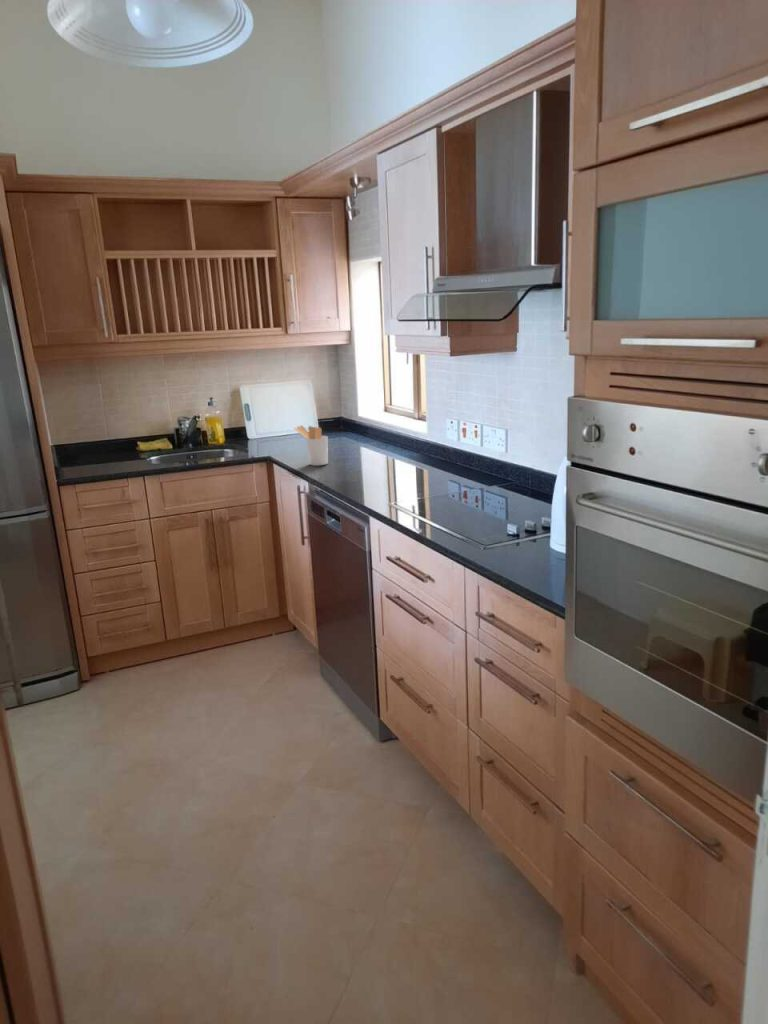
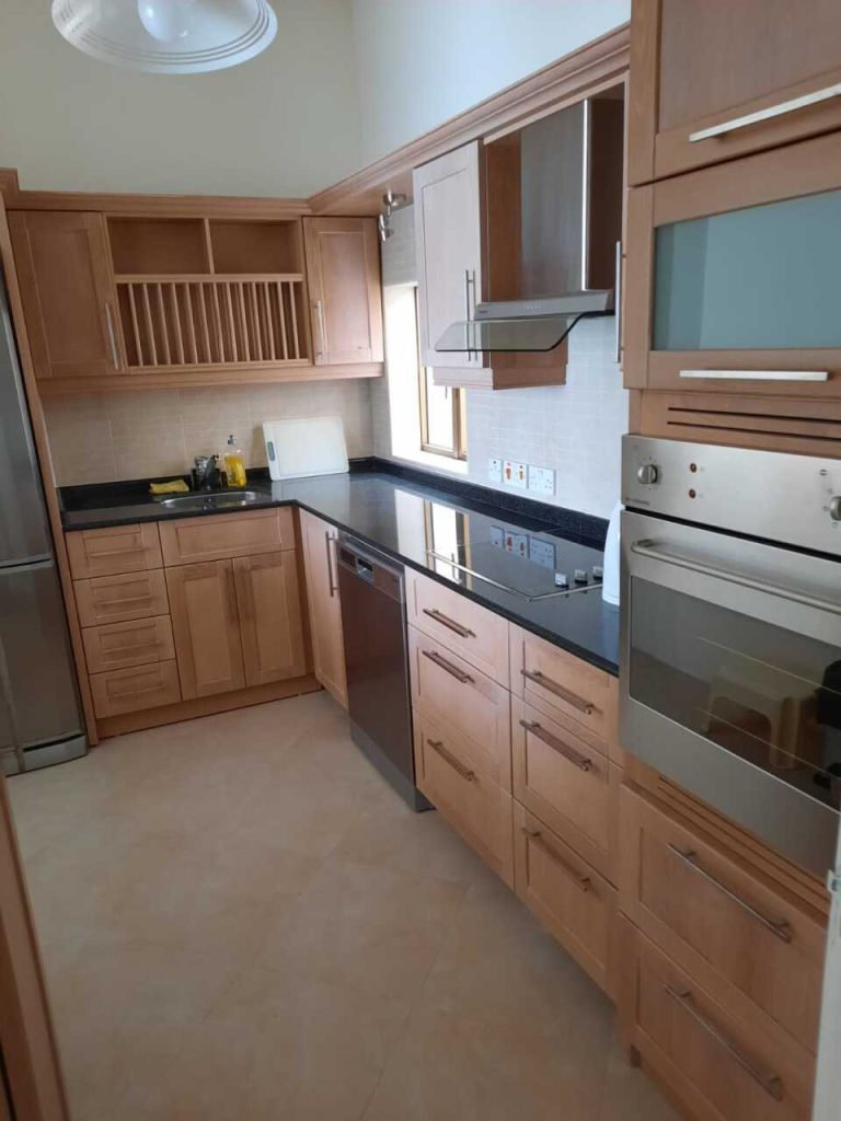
- utensil holder [293,425,329,467]
